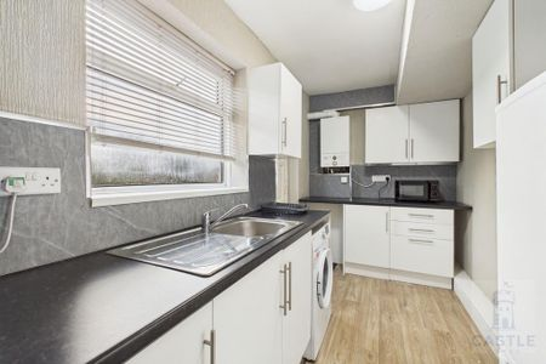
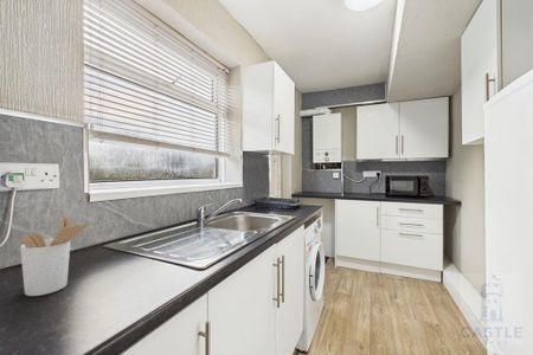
+ utensil holder [19,215,91,297]
